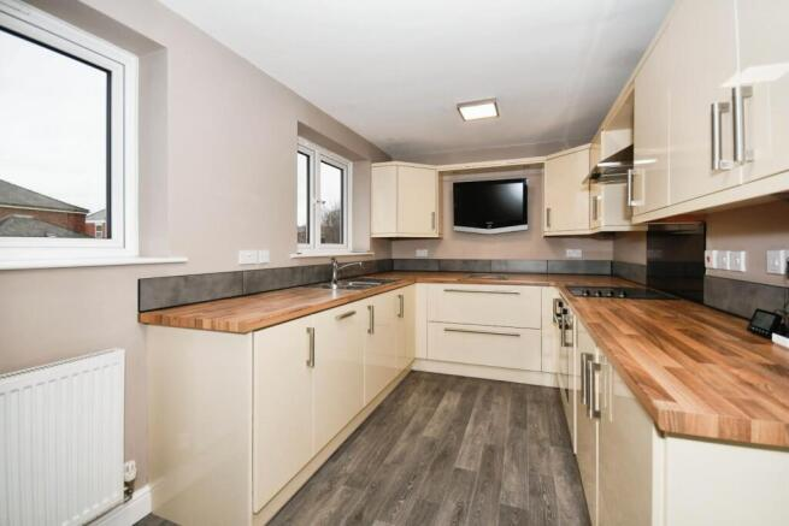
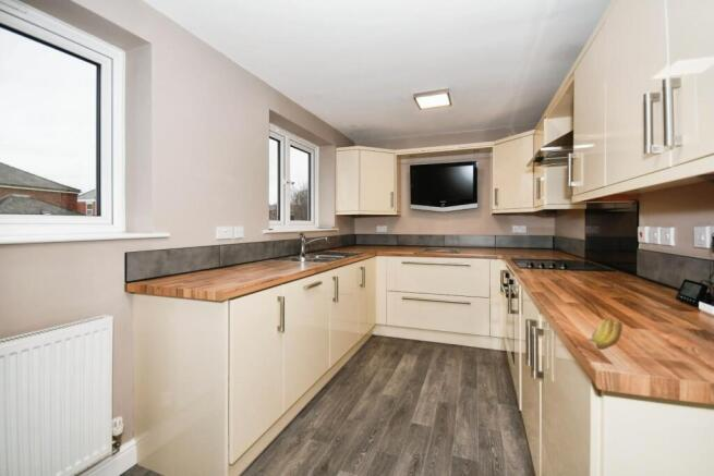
+ banana [584,318,624,351]
